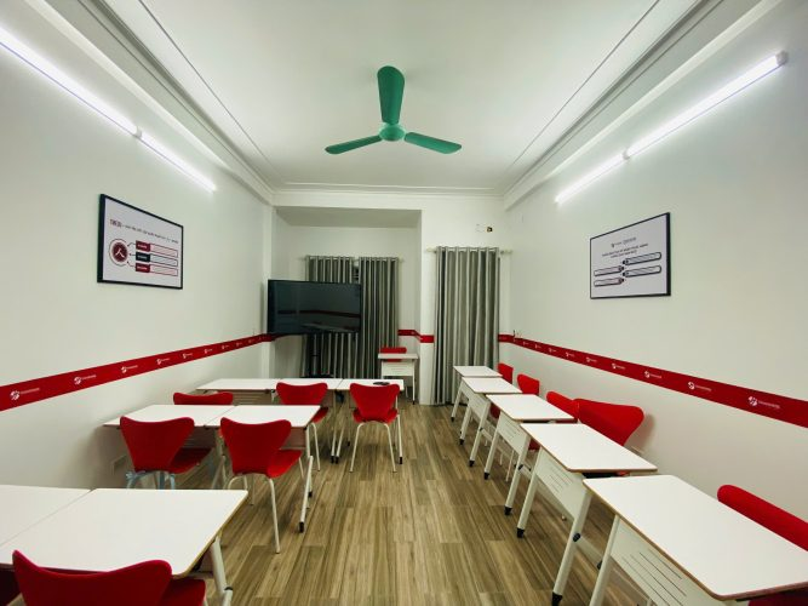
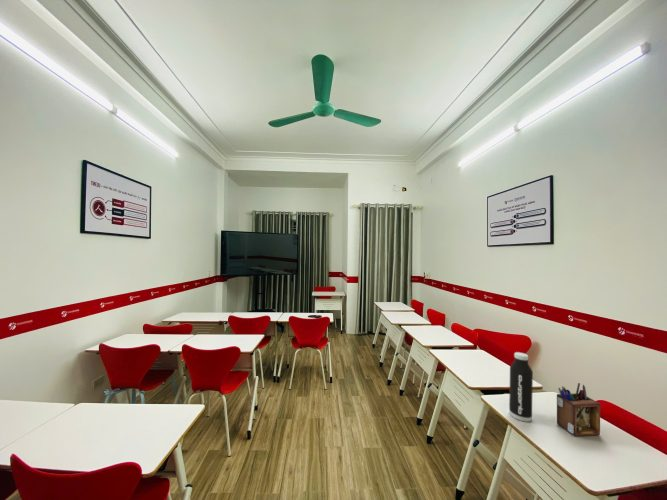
+ water bottle [508,351,534,423]
+ desk organizer [556,382,601,437]
